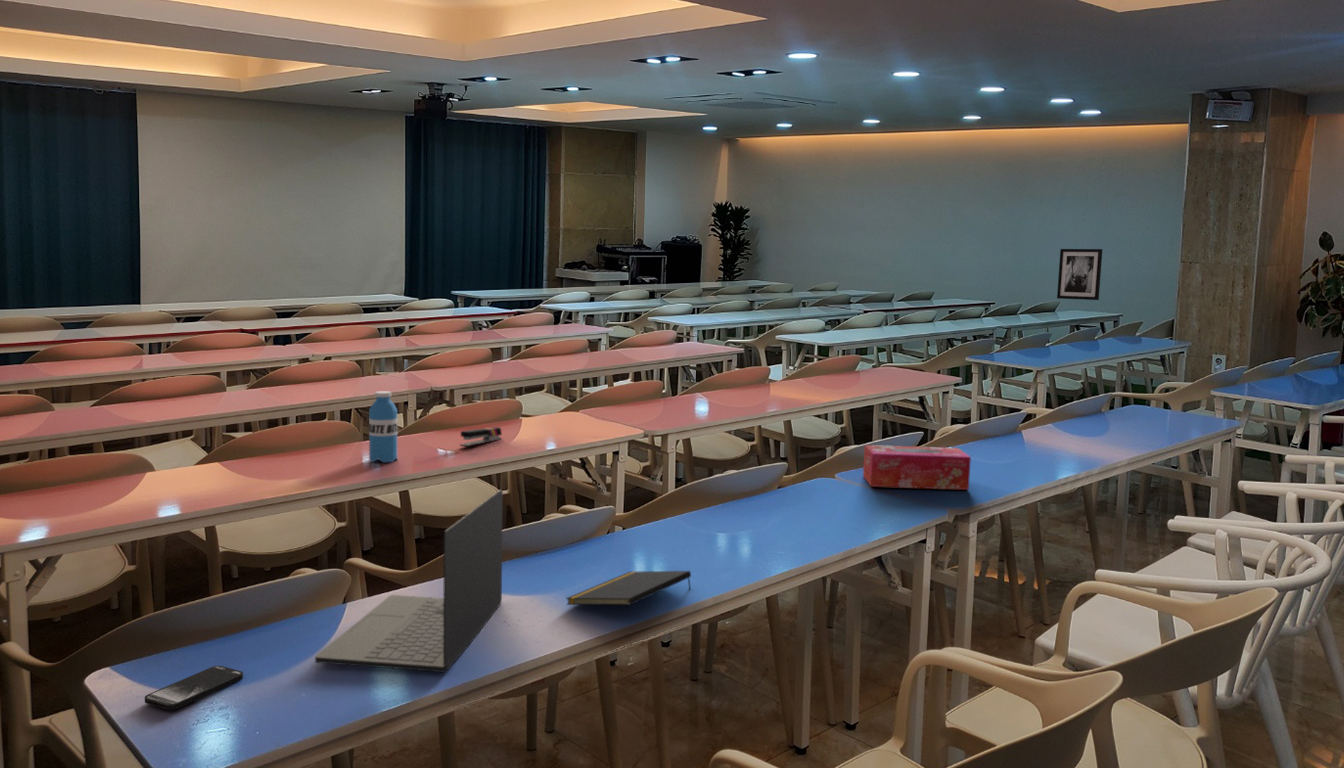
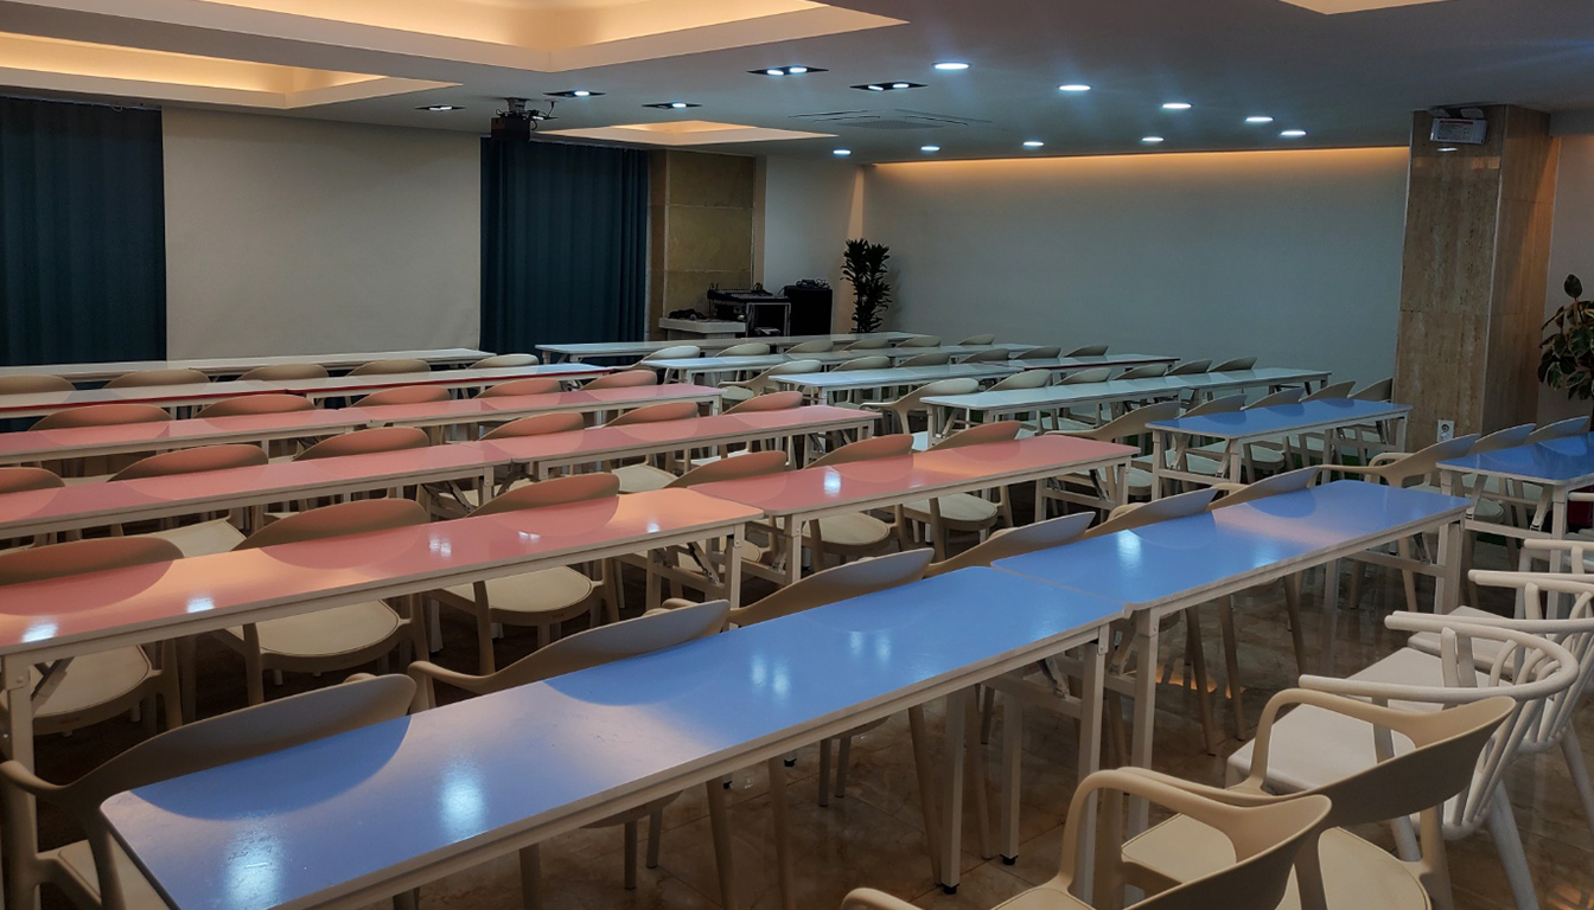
- laptop [314,489,504,673]
- smartphone [144,665,244,711]
- tissue box [862,444,972,491]
- stapler [459,426,503,448]
- water bottle [368,390,398,464]
- notepad [565,570,692,606]
- wall art [1056,248,1104,301]
